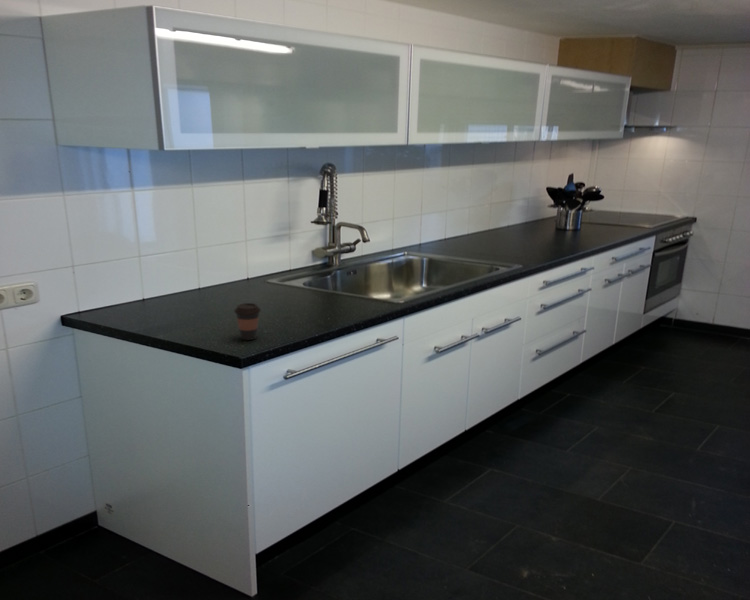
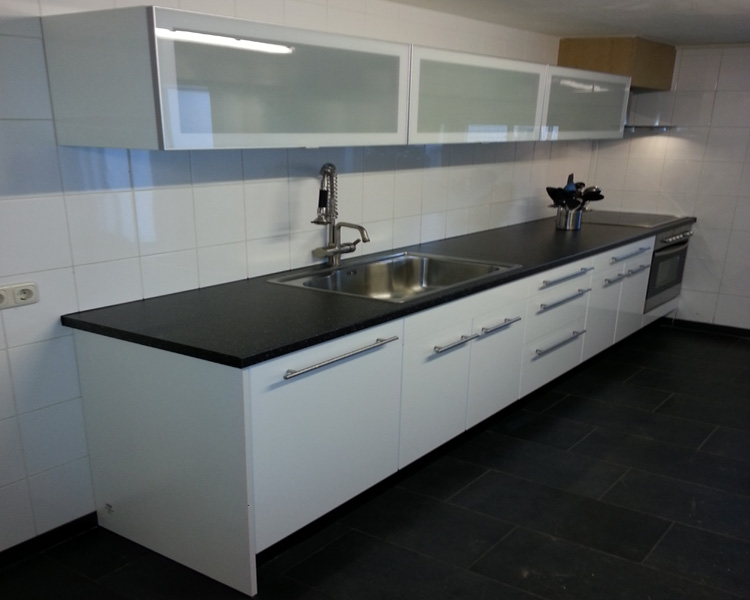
- coffee cup [233,302,262,341]
